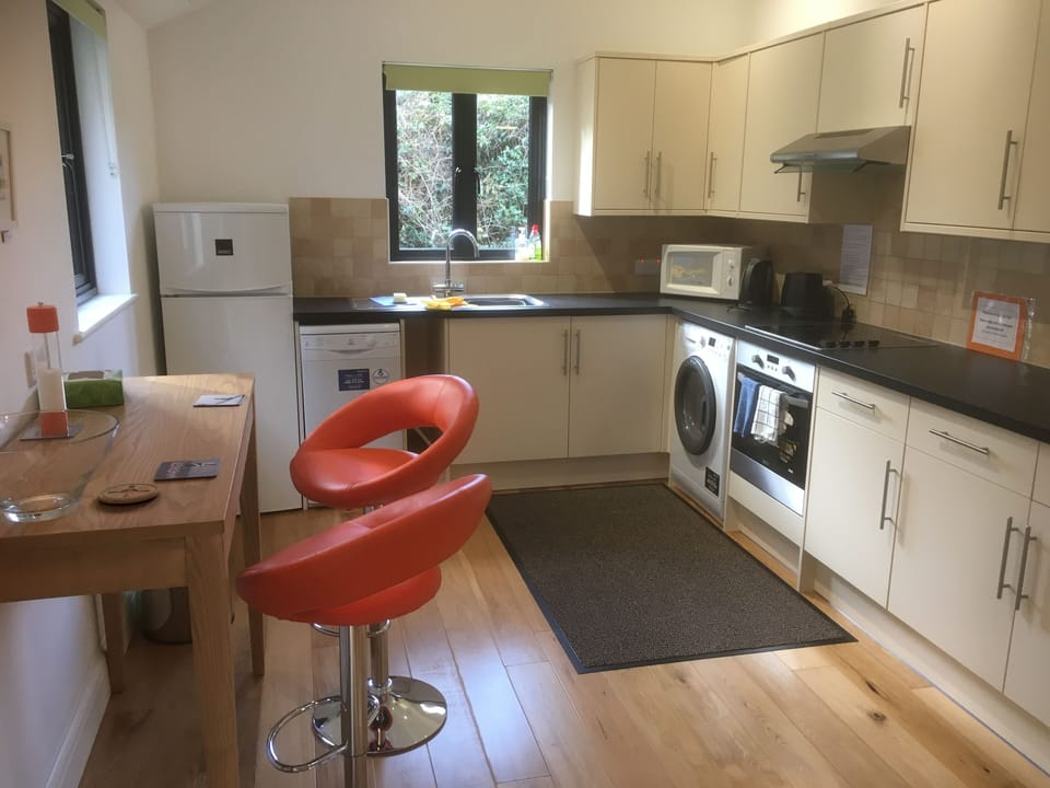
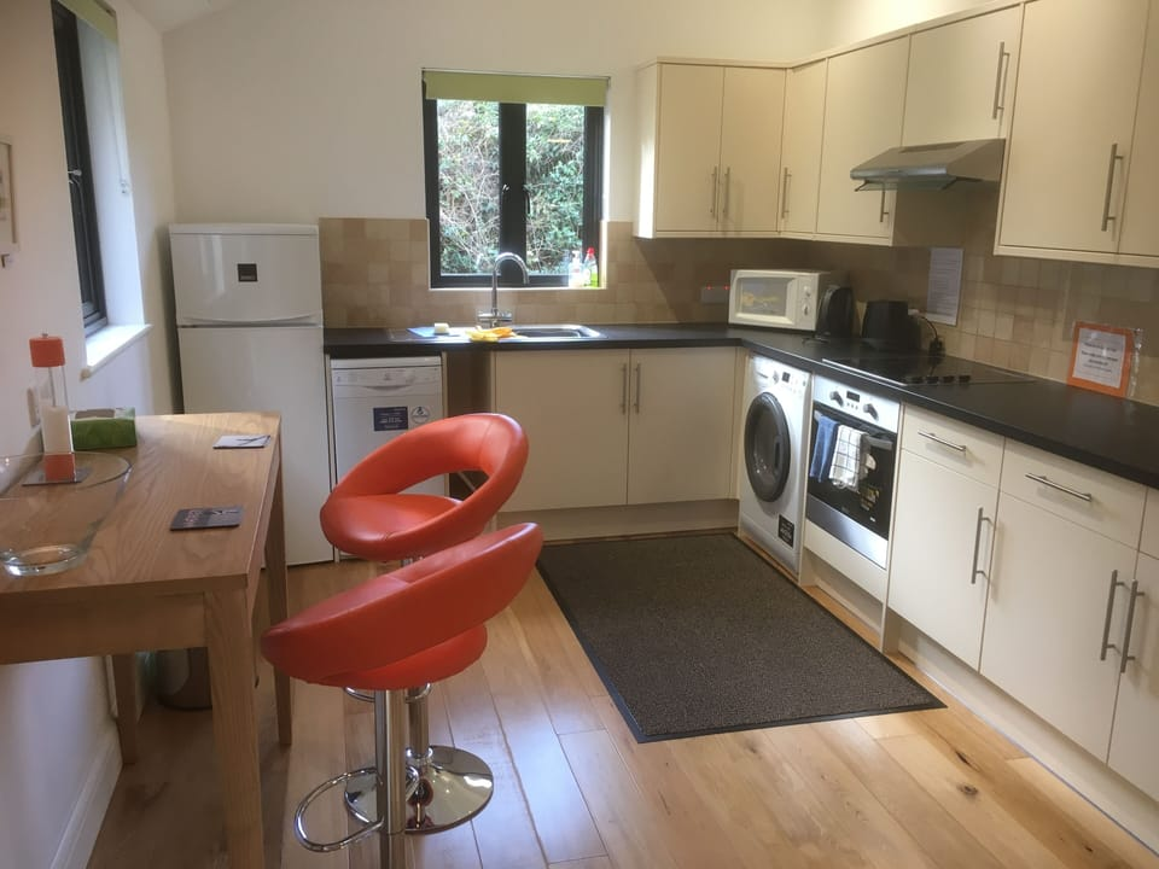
- coaster [96,483,161,505]
